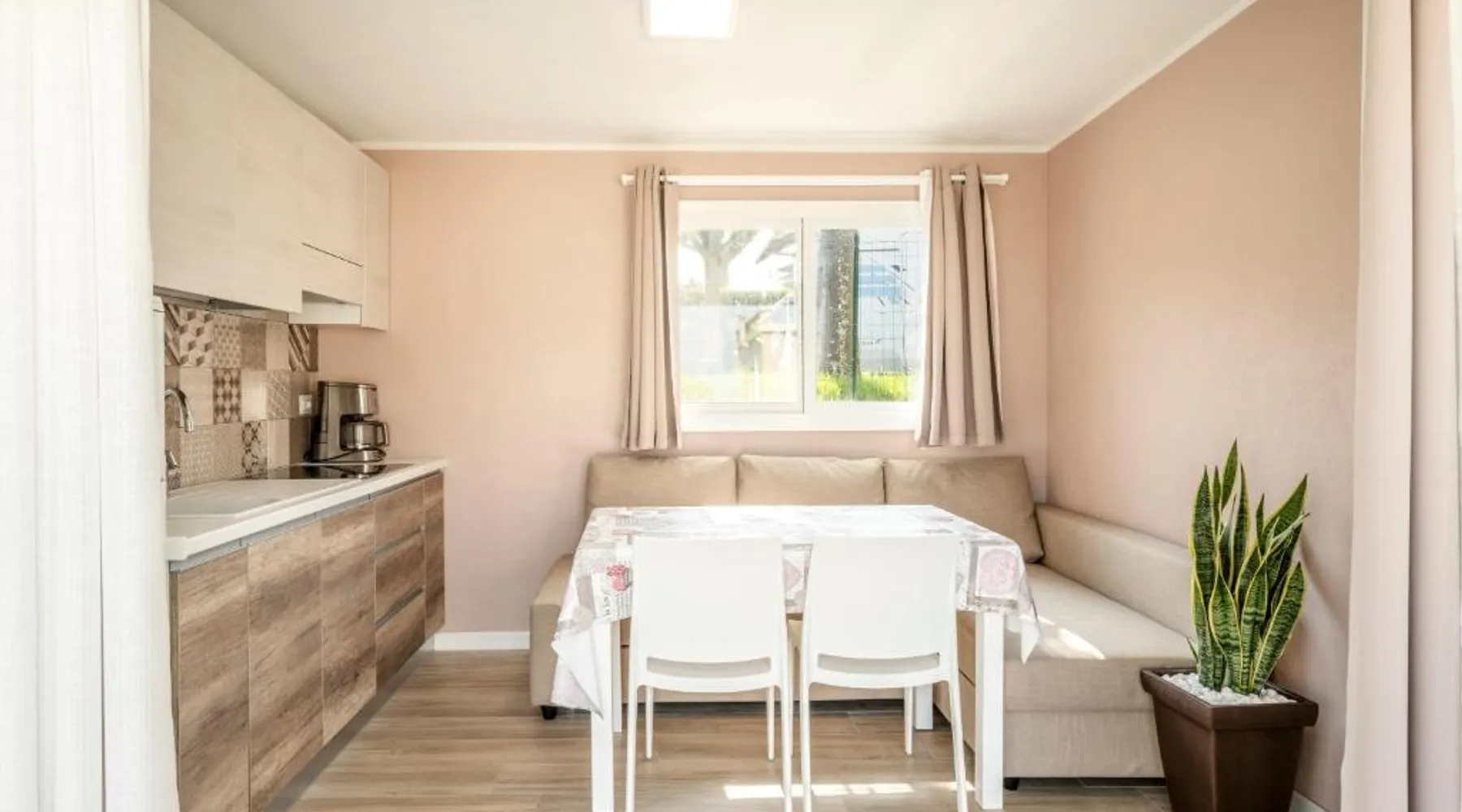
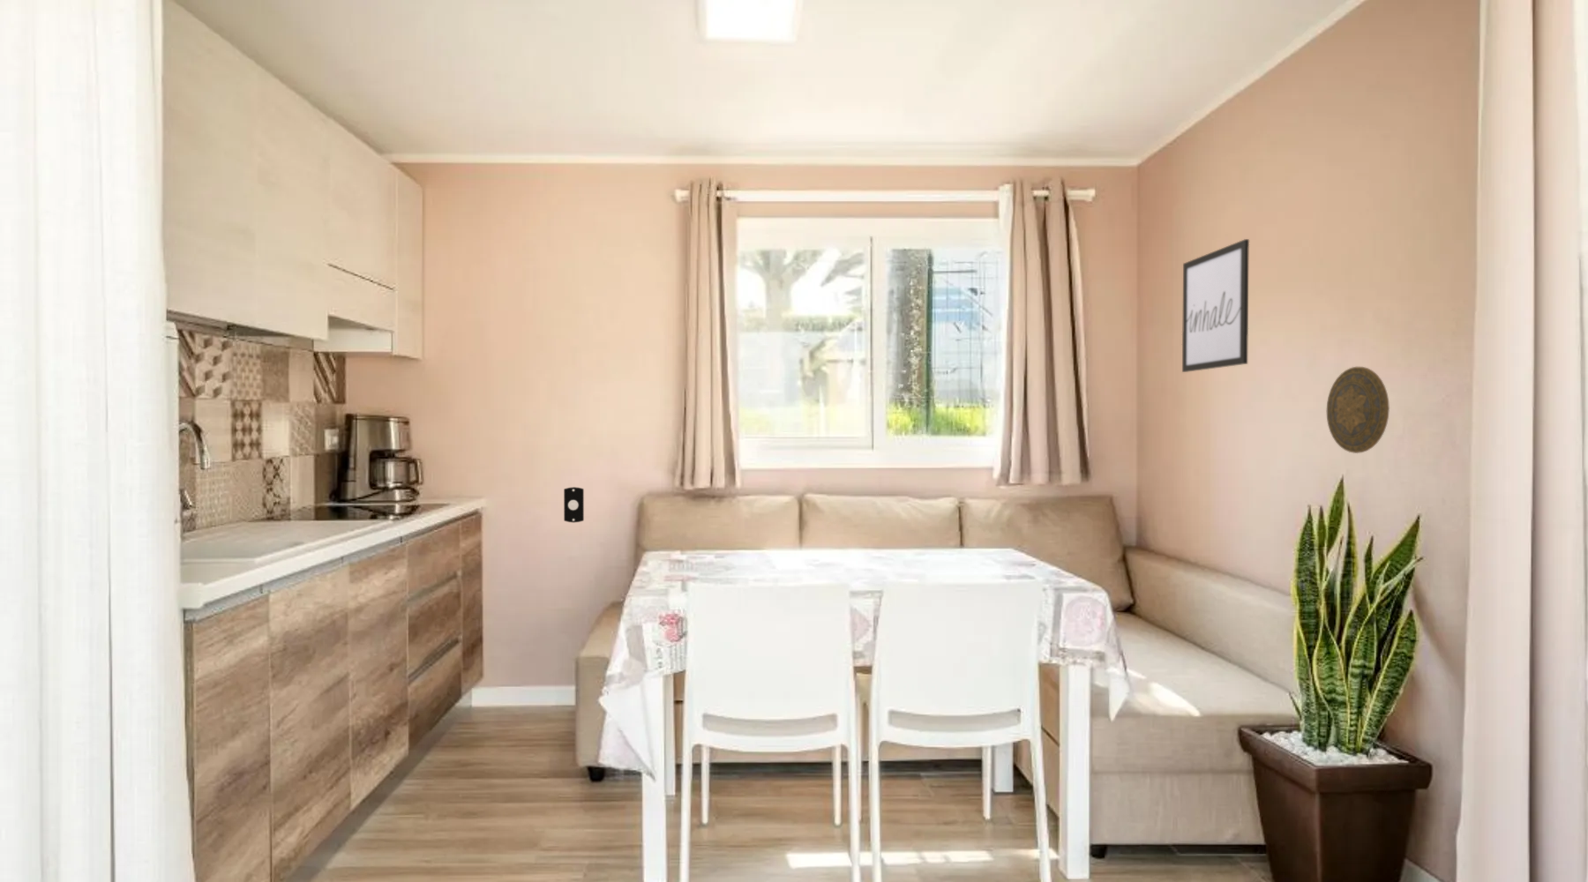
+ light switch [563,486,585,524]
+ wall art [1182,238,1250,373]
+ decorative plate [1326,366,1390,454]
